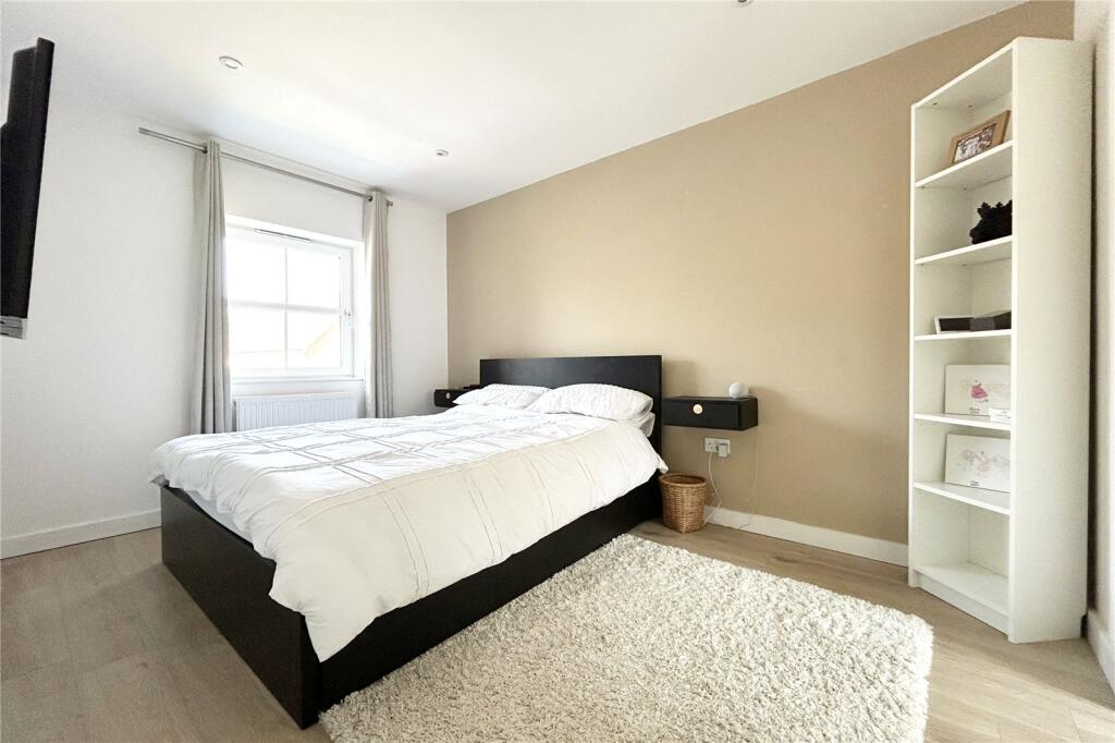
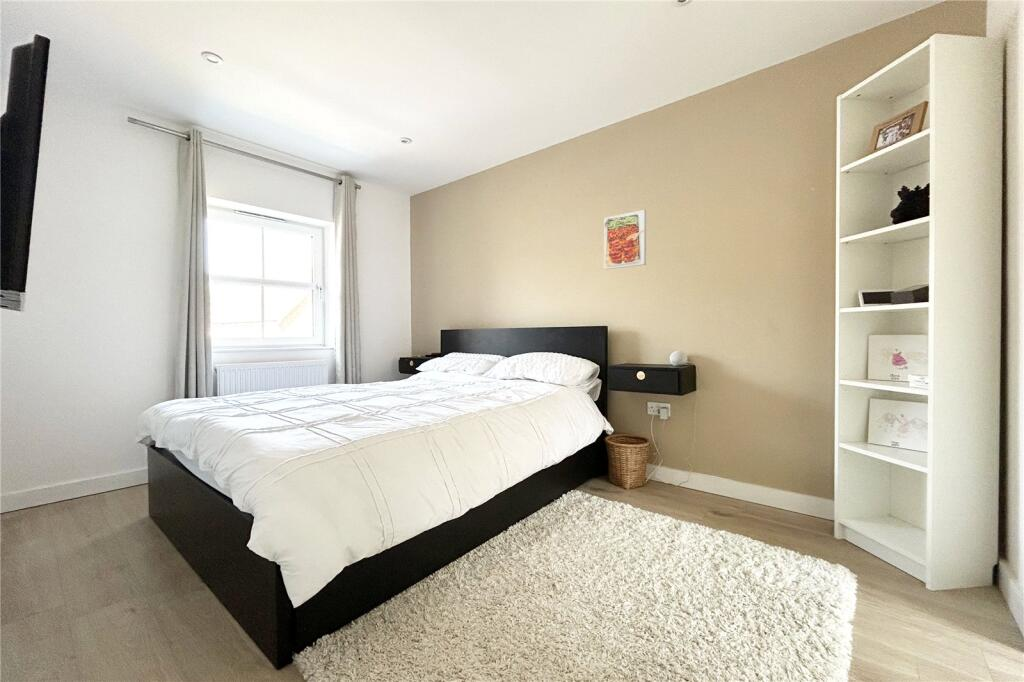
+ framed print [603,209,647,270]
